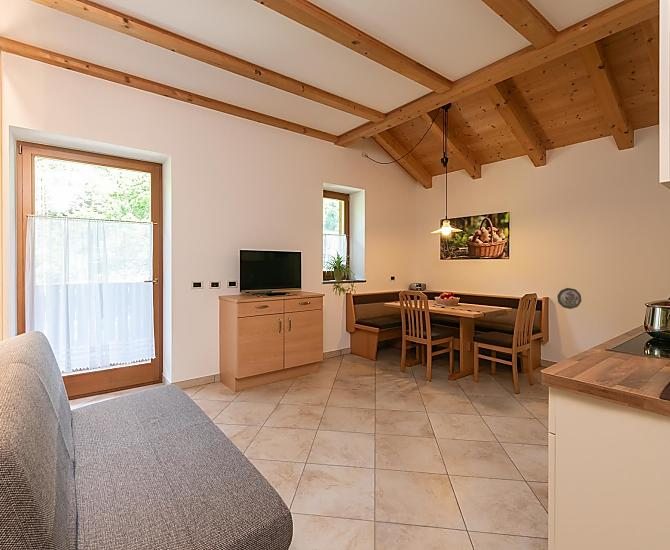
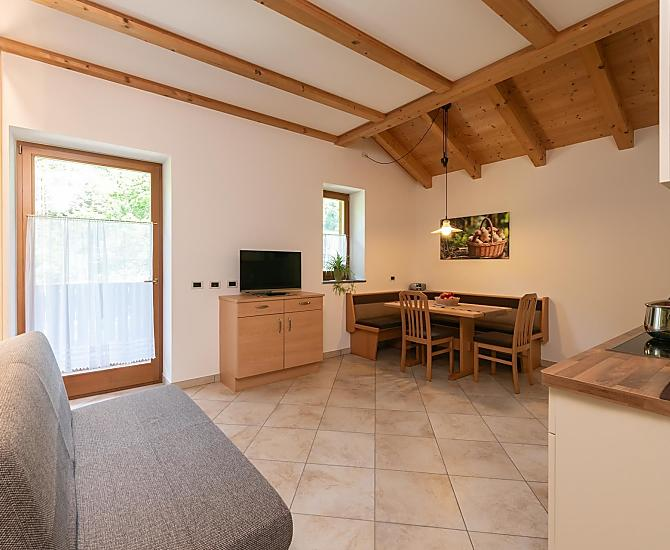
- decorative plate [556,287,582,310]
